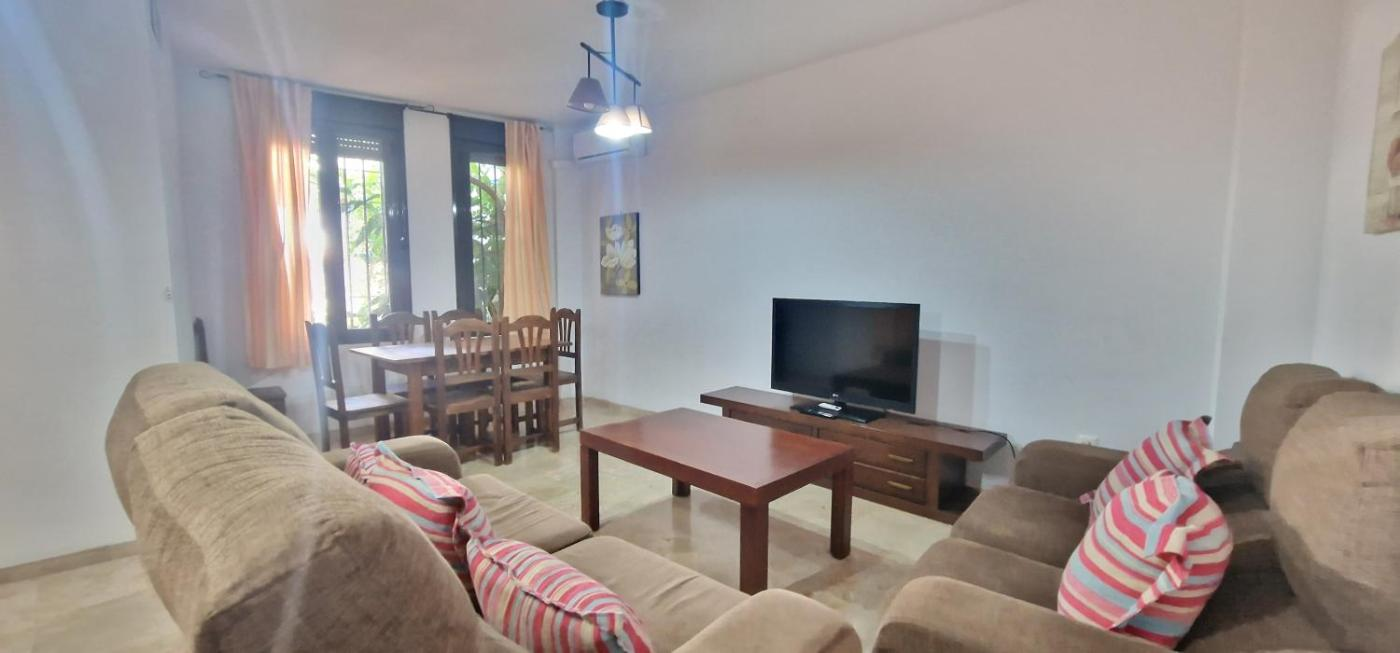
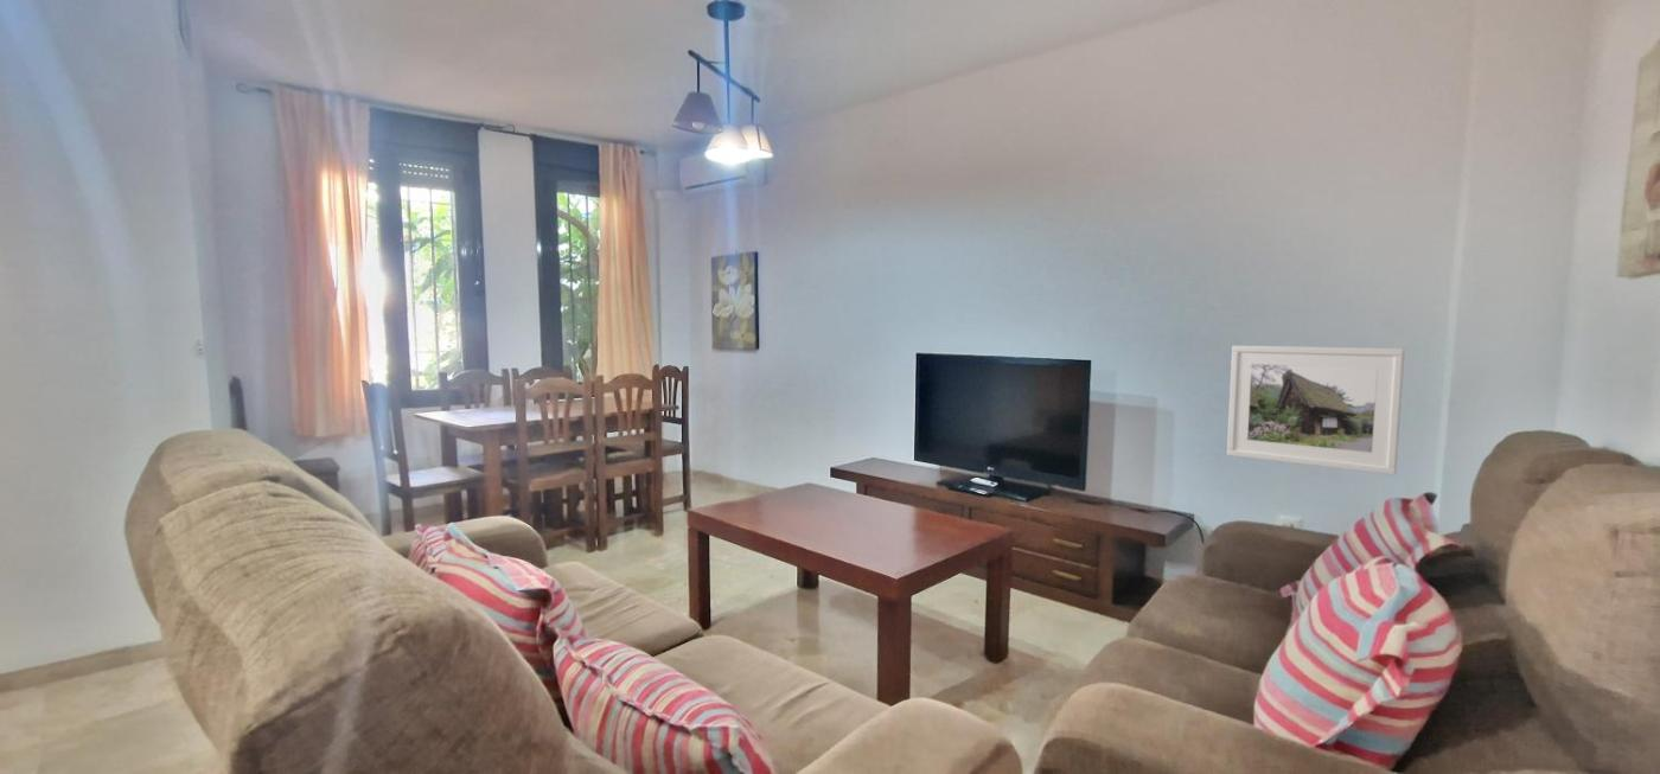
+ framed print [1226,345,1406,476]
